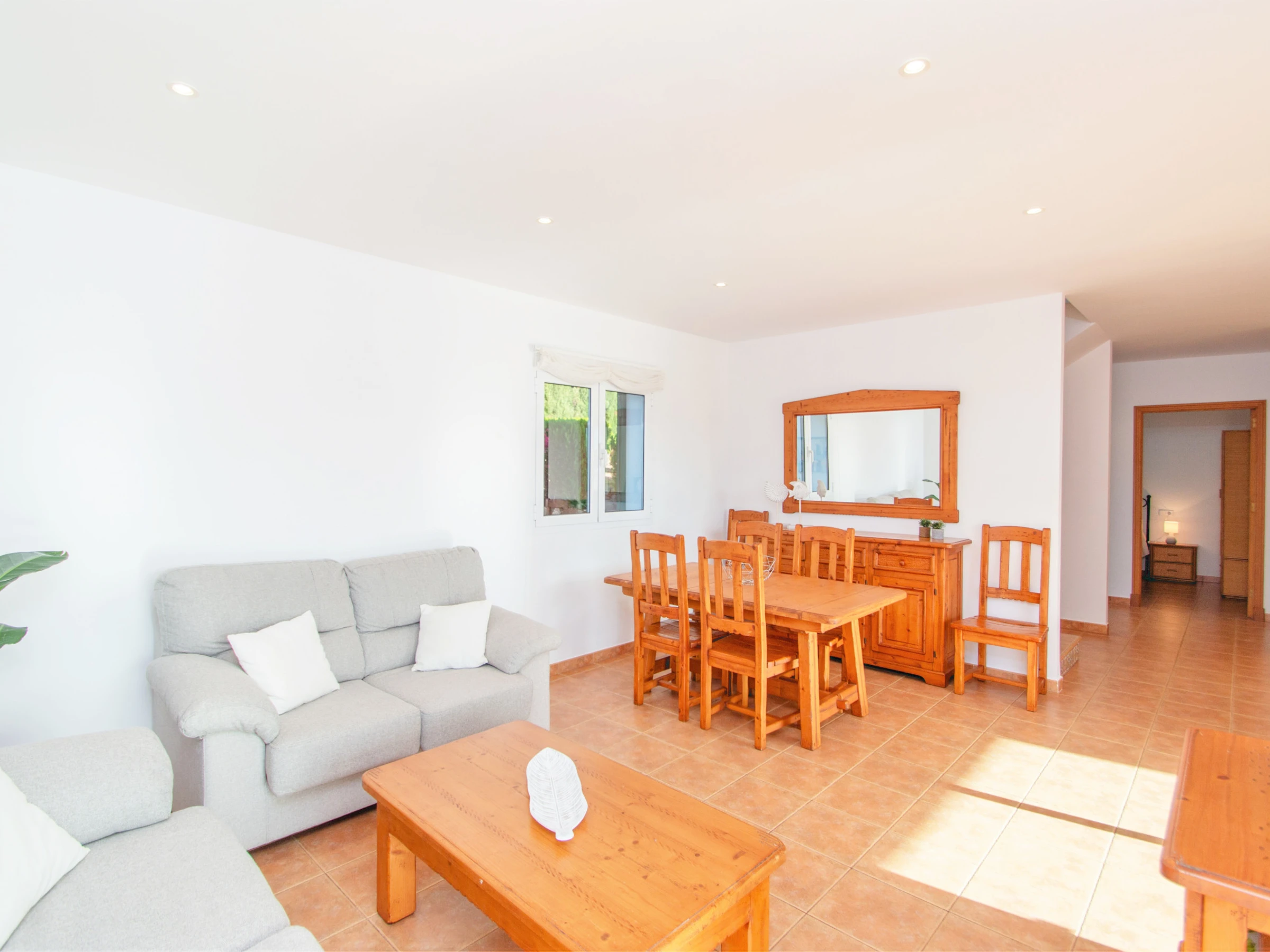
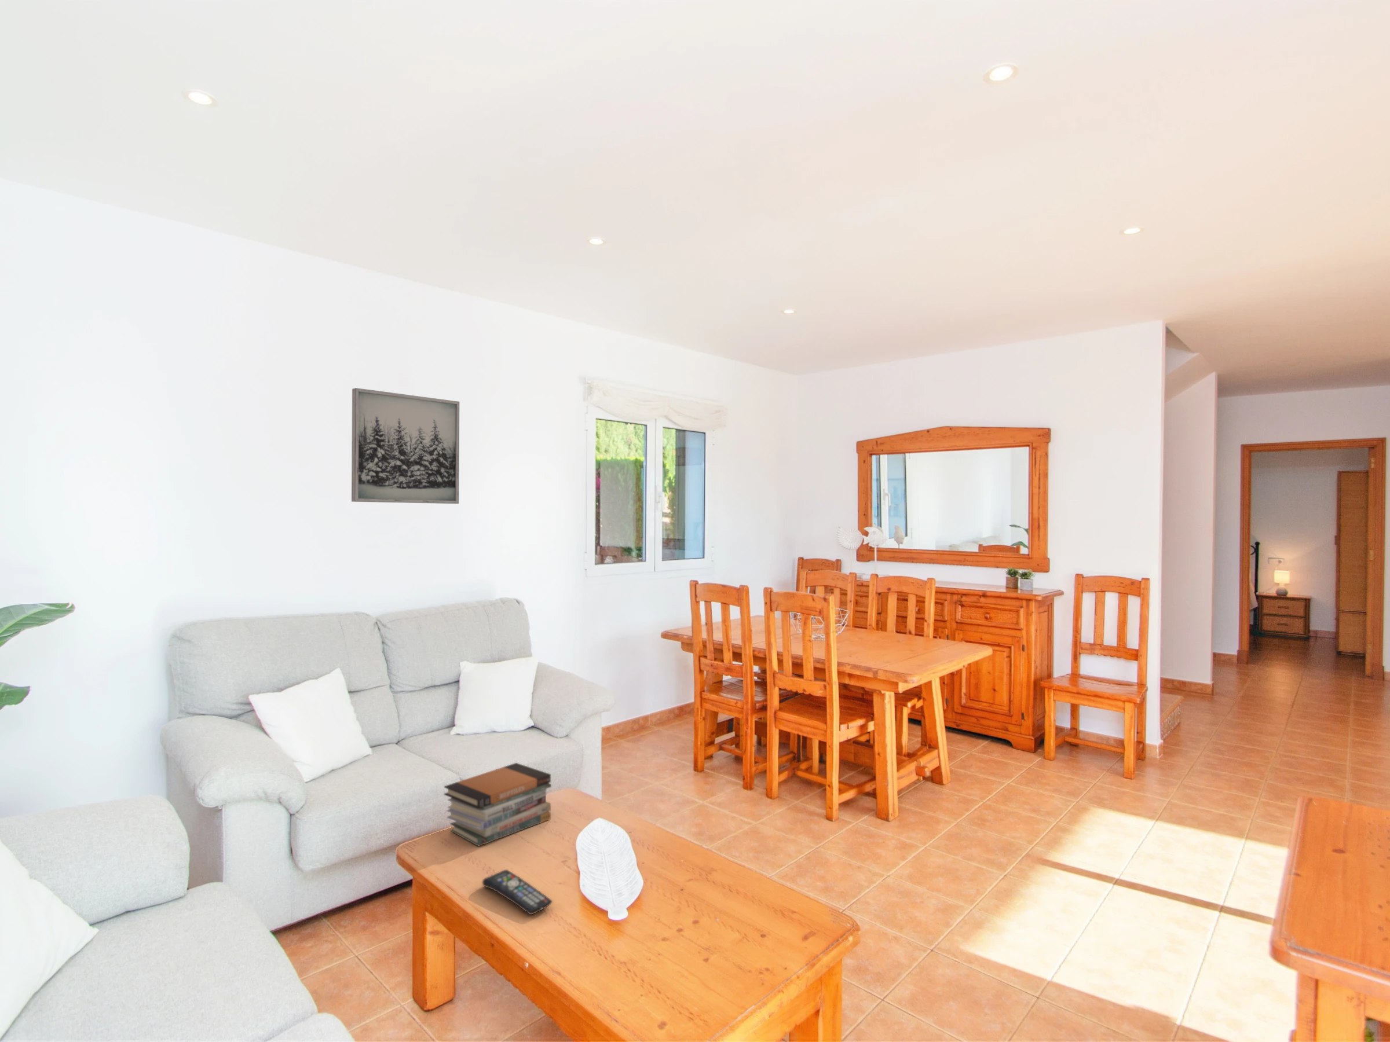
+ remote control [482,869,553,915]
+ wall art [351,387,460,505]
+ book stack [443,763,552,847]
